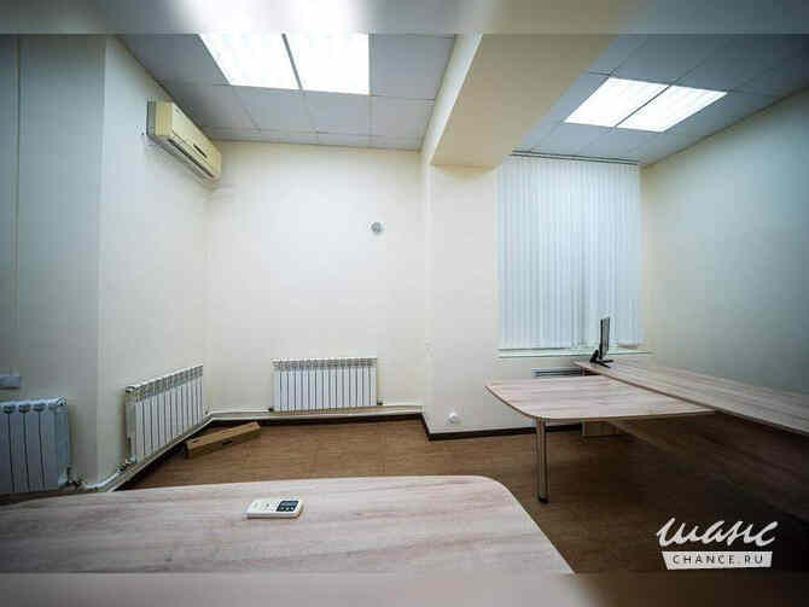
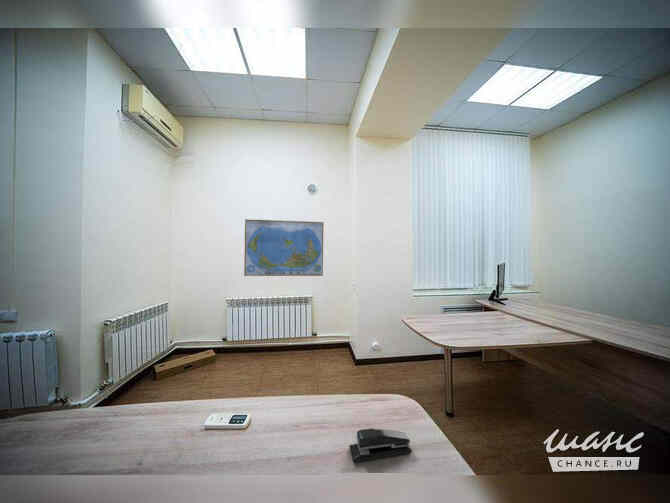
+ world map [243,218,325,277]
+ stapler [348,427,413,463]
